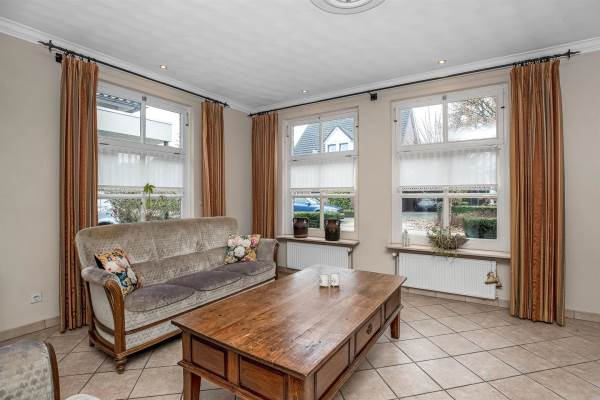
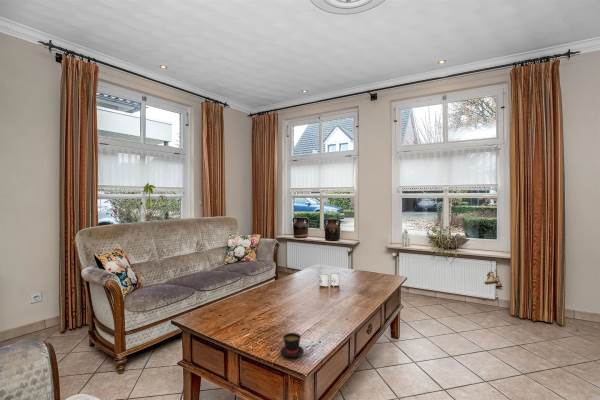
+ teacup [279,332,305,358]
